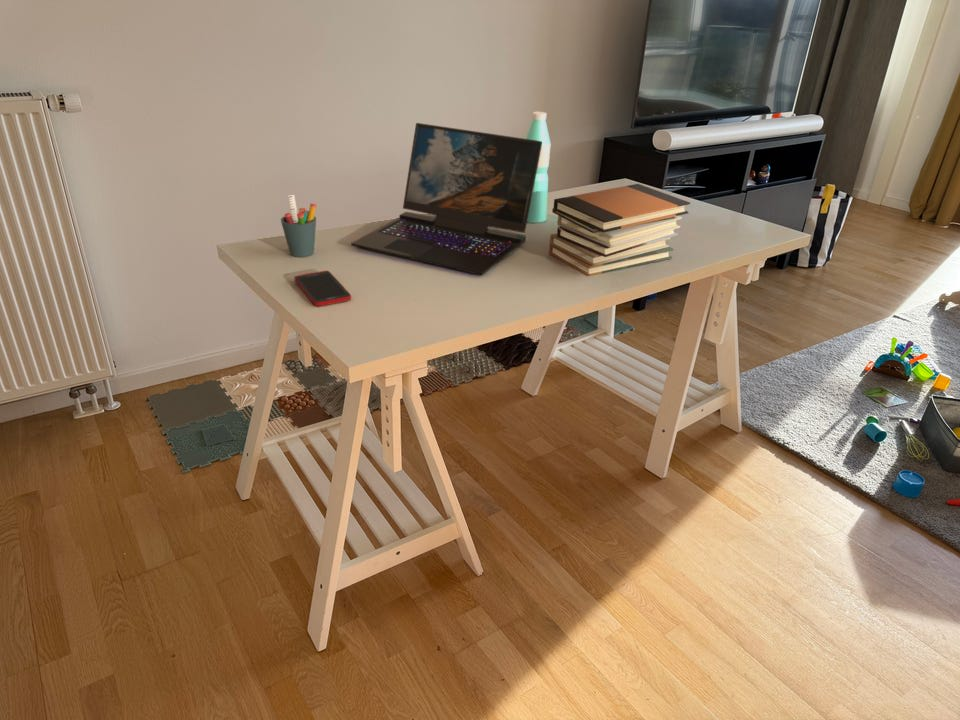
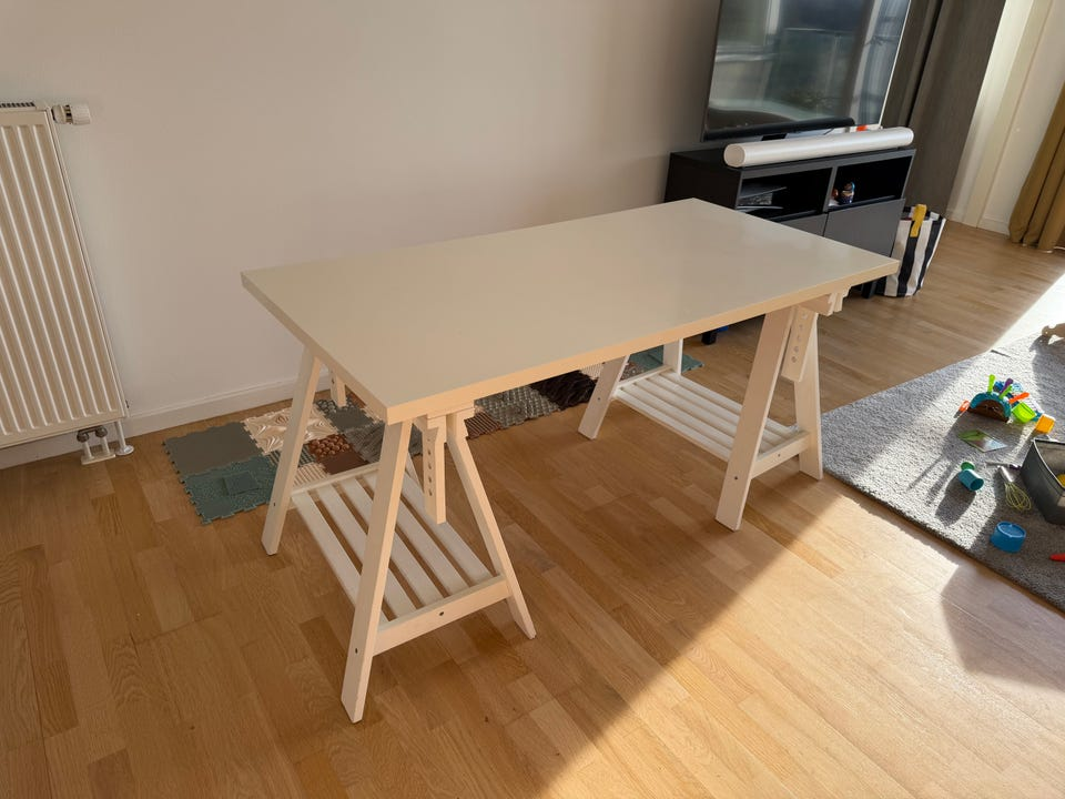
- water bottle [525,111,552,224]
- pen holder [280,194,318,258]
- book stack [548,183,691,277]
- cell phone [293,270,352,307]
- laptop [350,122,543,276]
